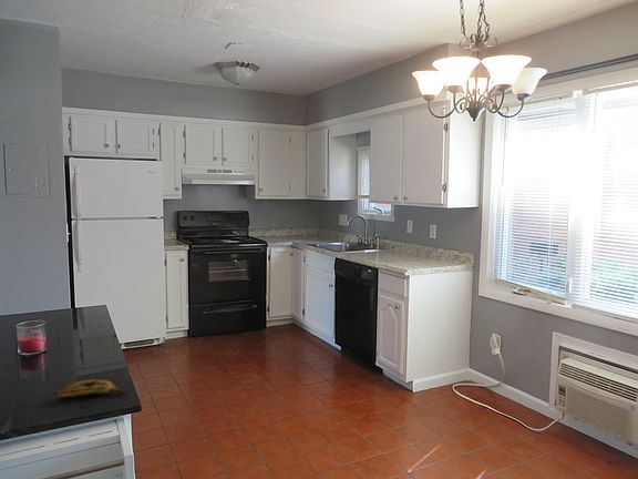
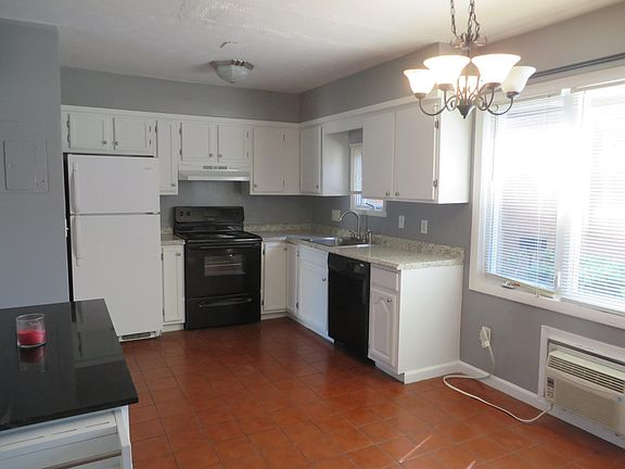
- banana [54,378,126,398]
